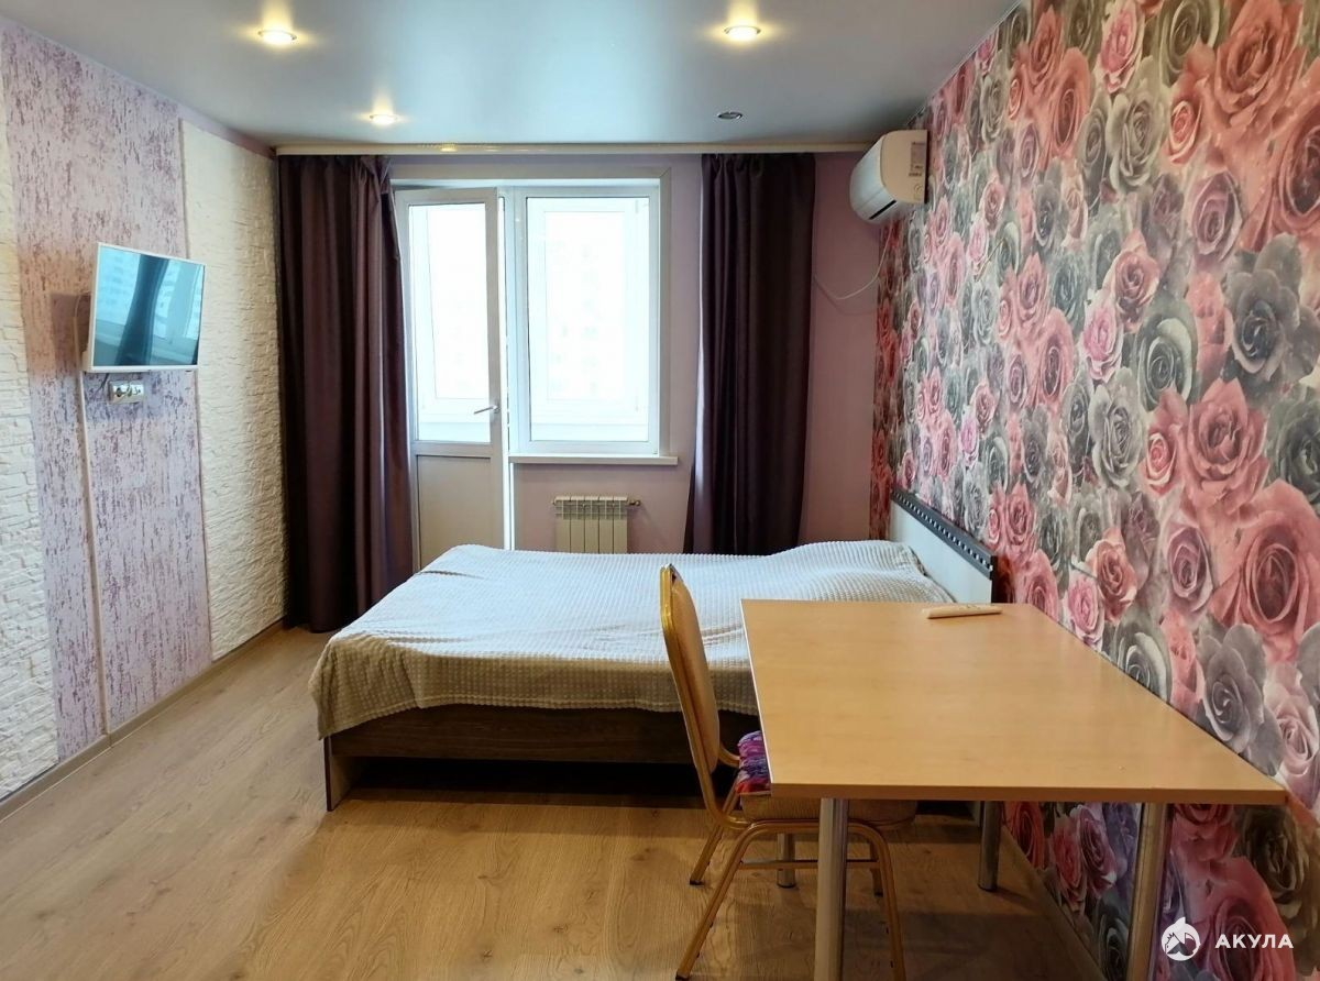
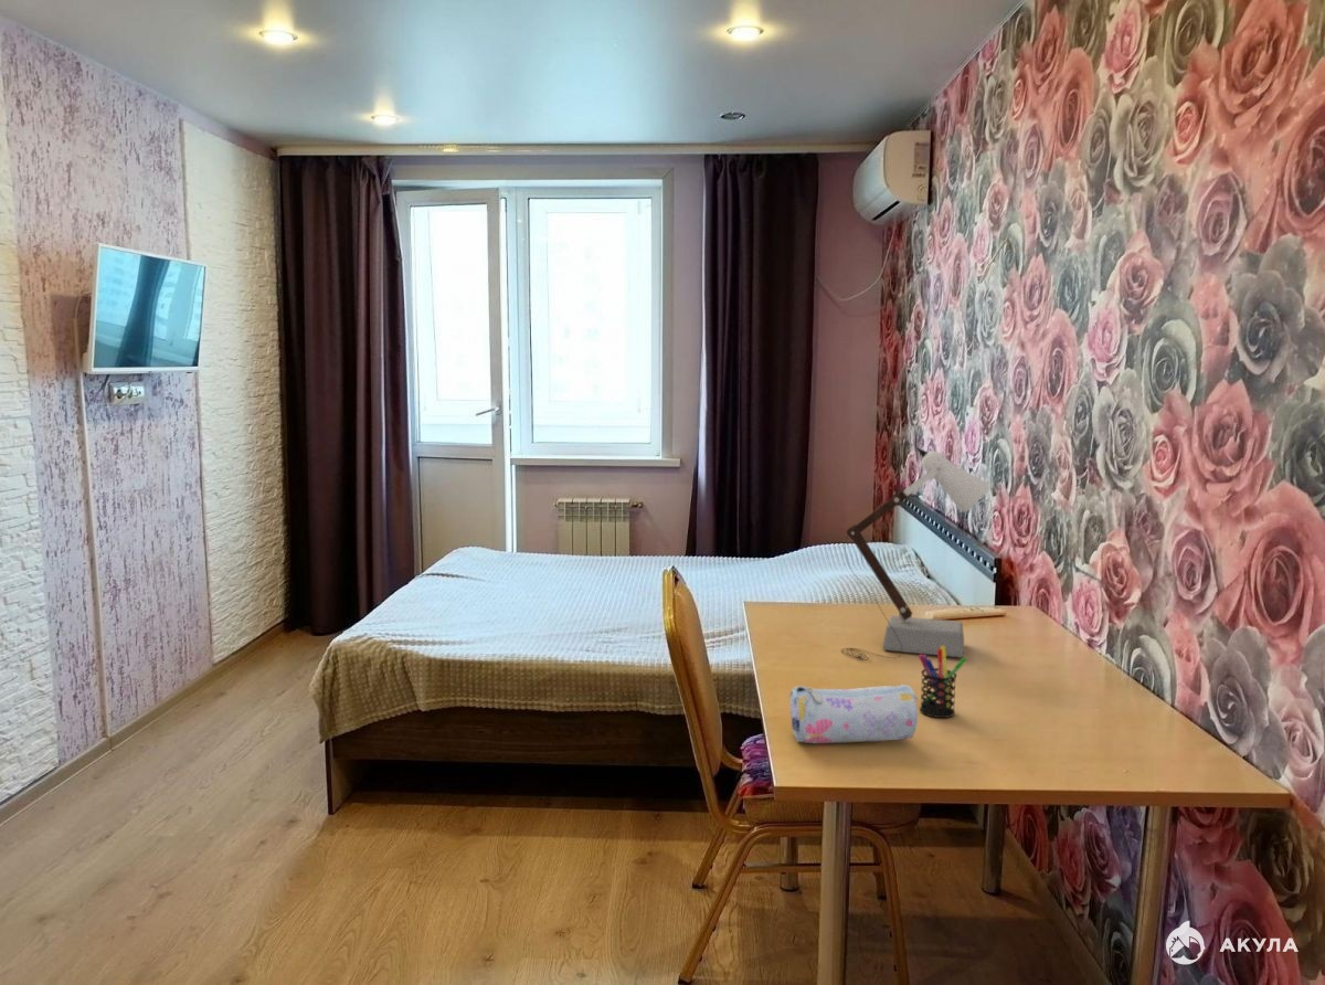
+ desk lamp [840,443,990,661]
+ pencil case [788,684,919,744]
+ pen holder [918,646,968,719]
